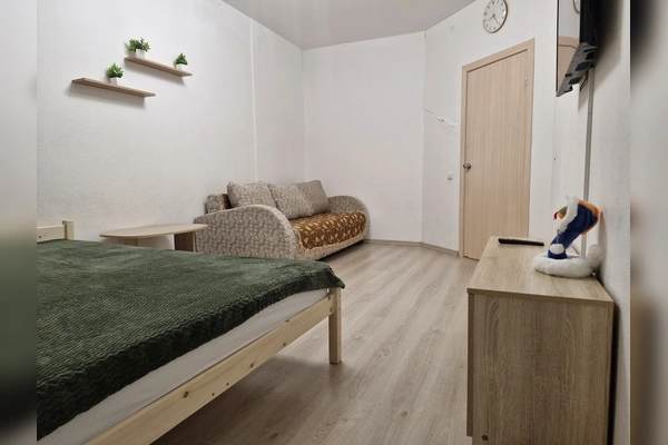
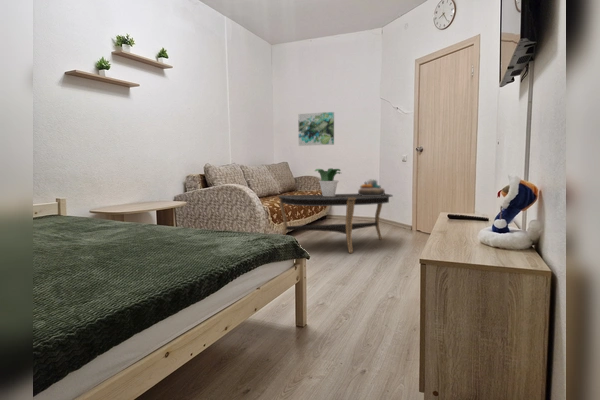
+ potted plant [314,167,342,196]
+ coffee table [276,193,394,254]
+ decorative bowl [357,178,386,196]
+ wall art [298,111,335,147]
